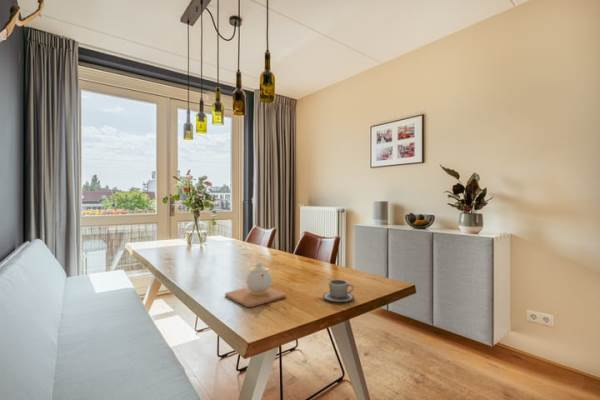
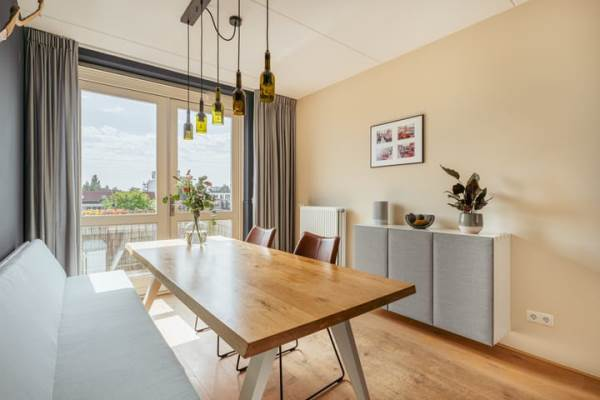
- cup [322,279,355,303]
- teapot [224,261,287,308]
